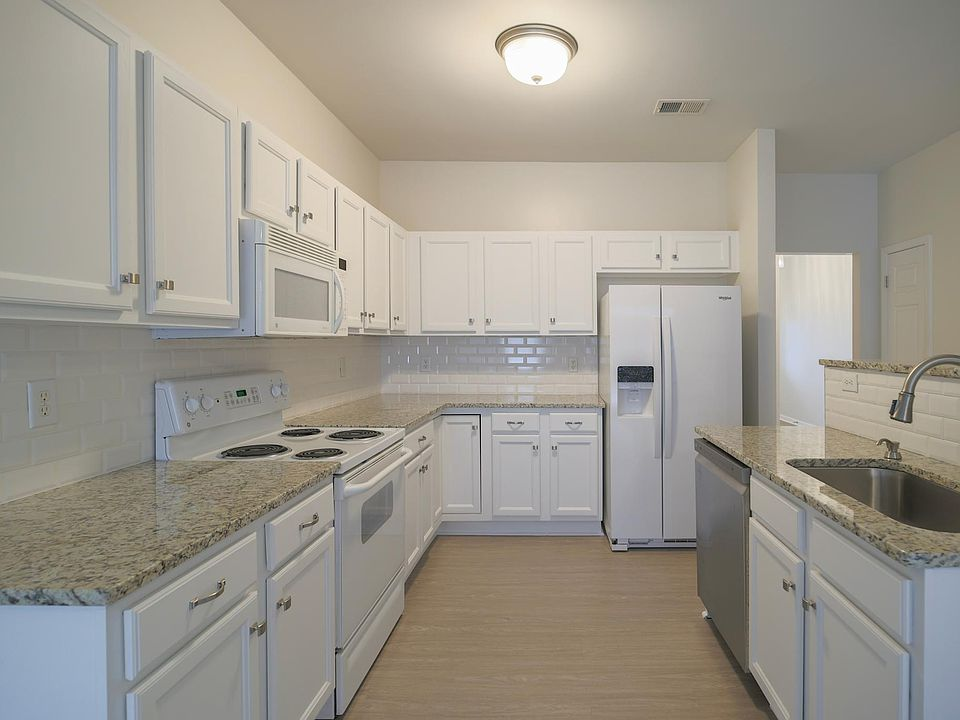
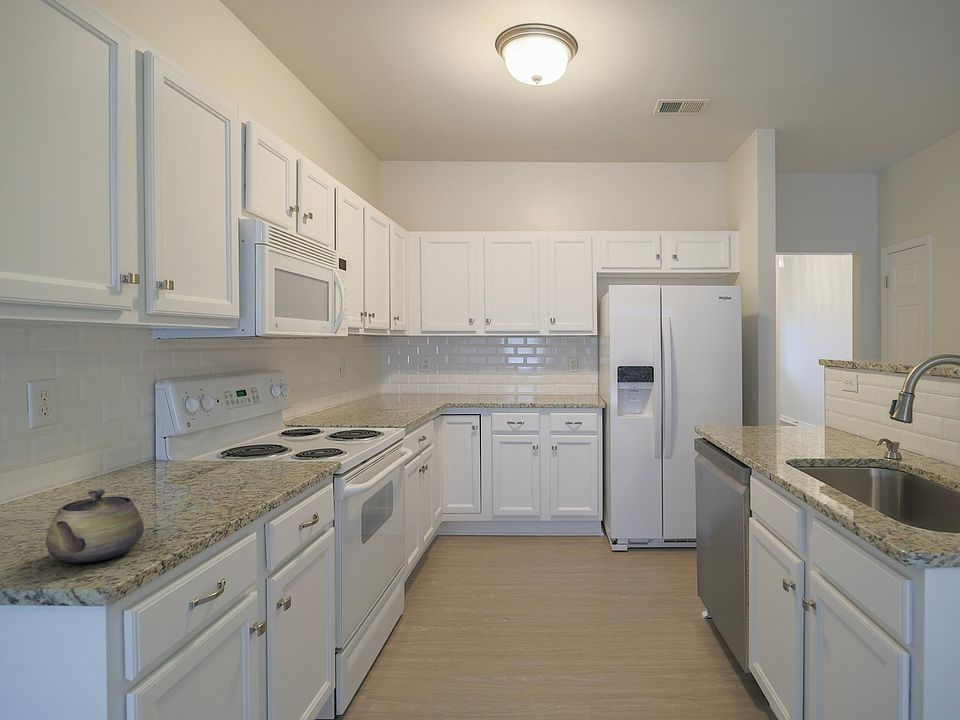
+ teapot [45,489,145,564]
